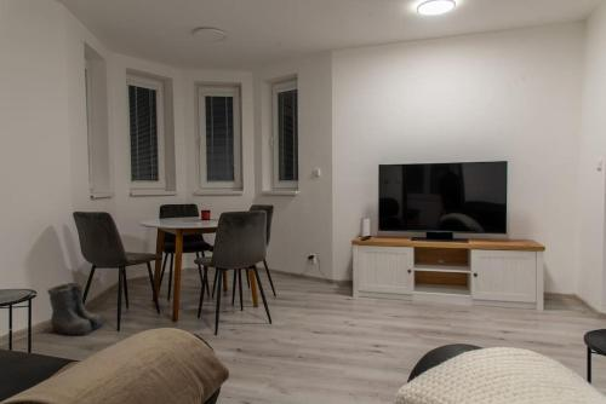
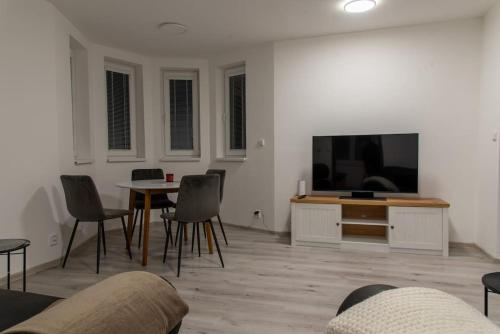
- boots [46,281,108,336]
